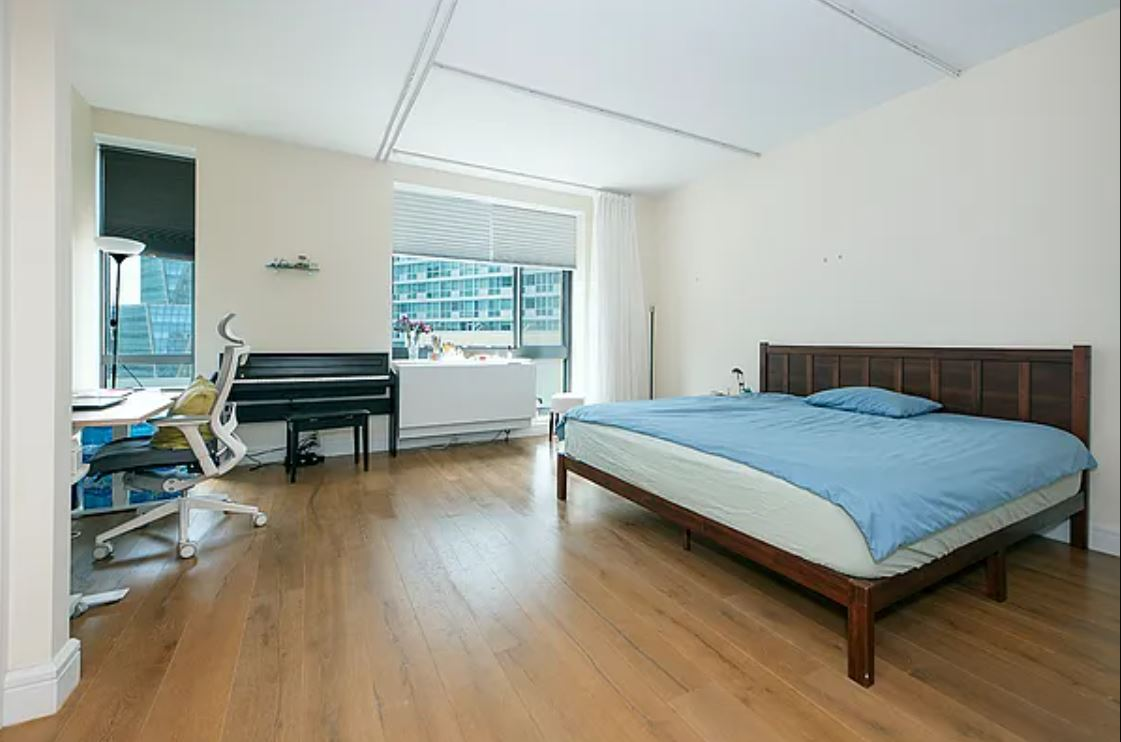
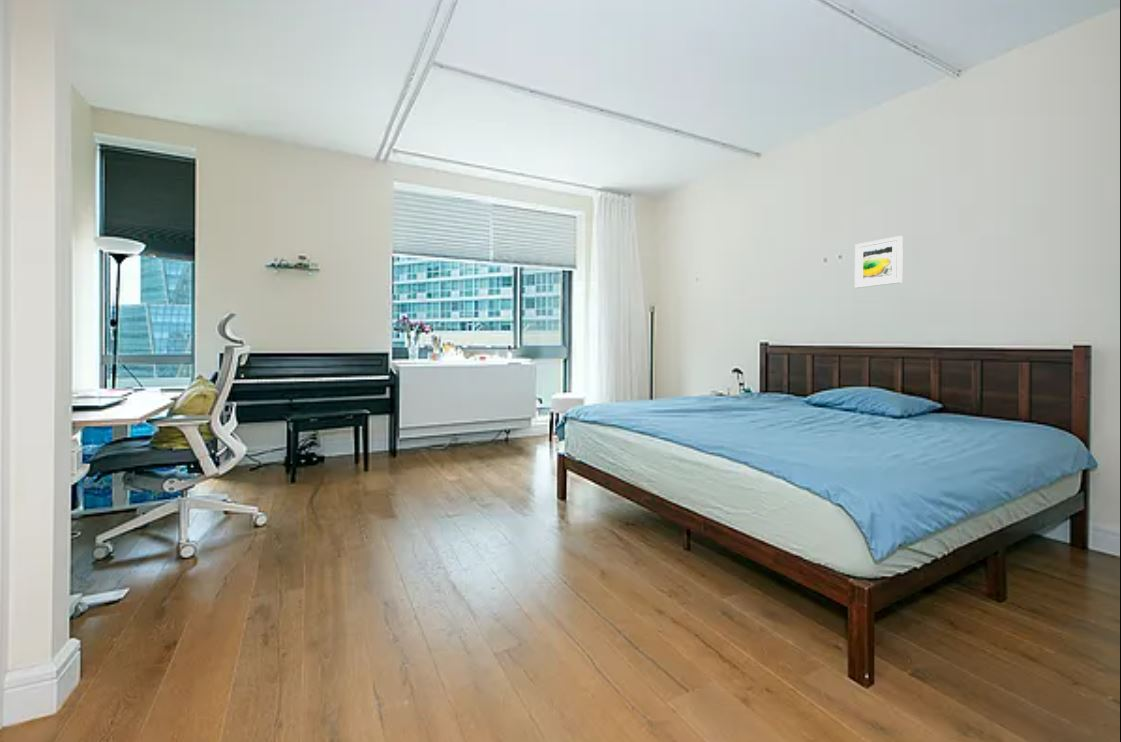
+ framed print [854,235,904,289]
